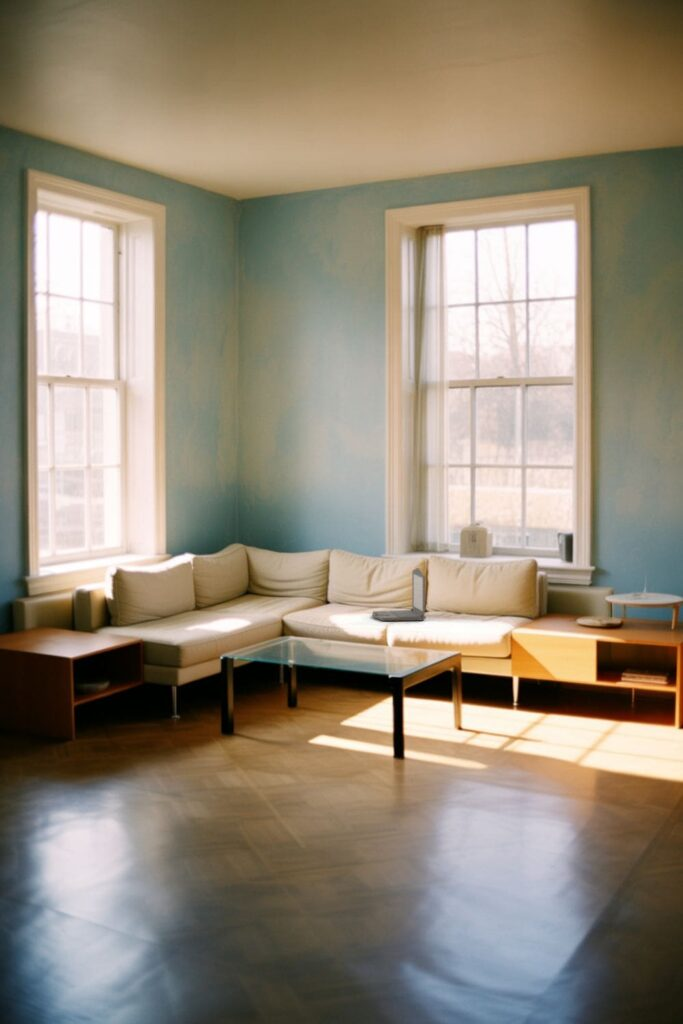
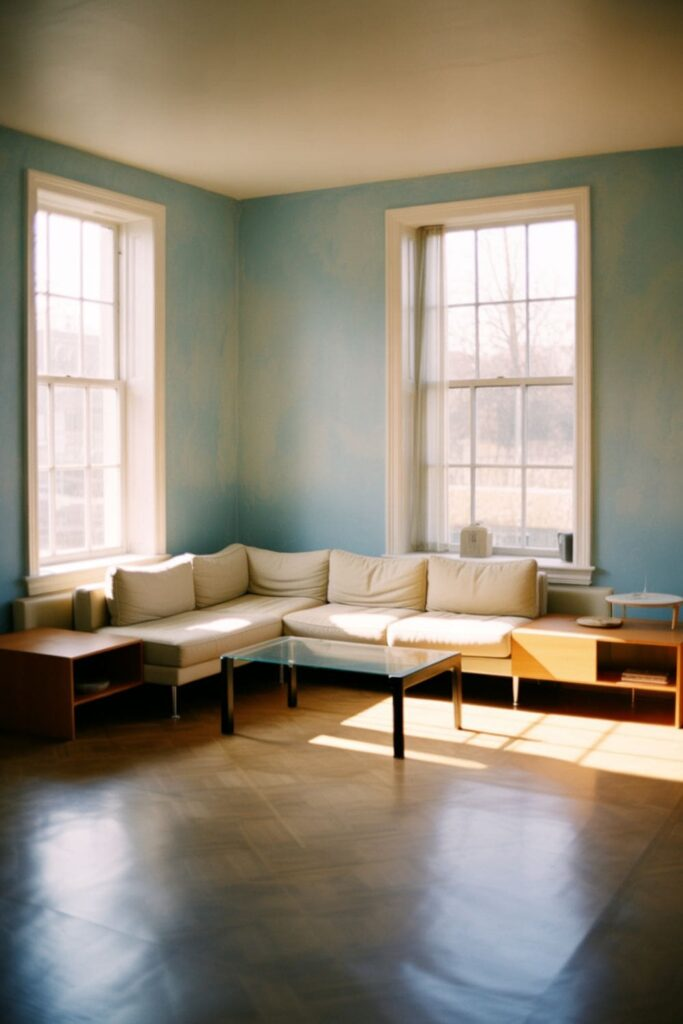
- laptop [371,567,427,622]
